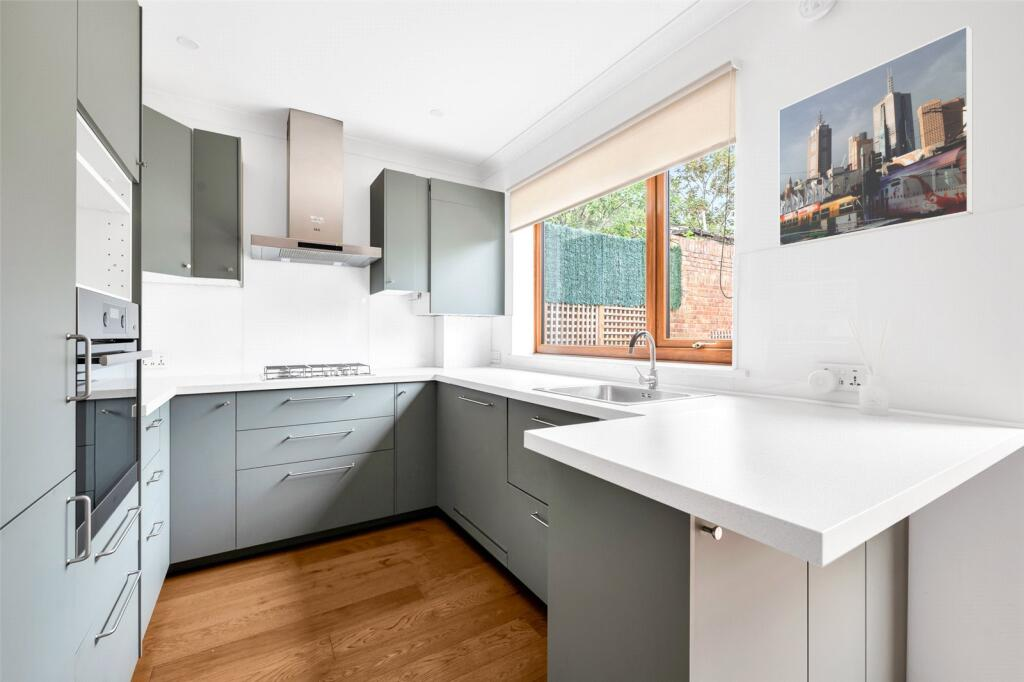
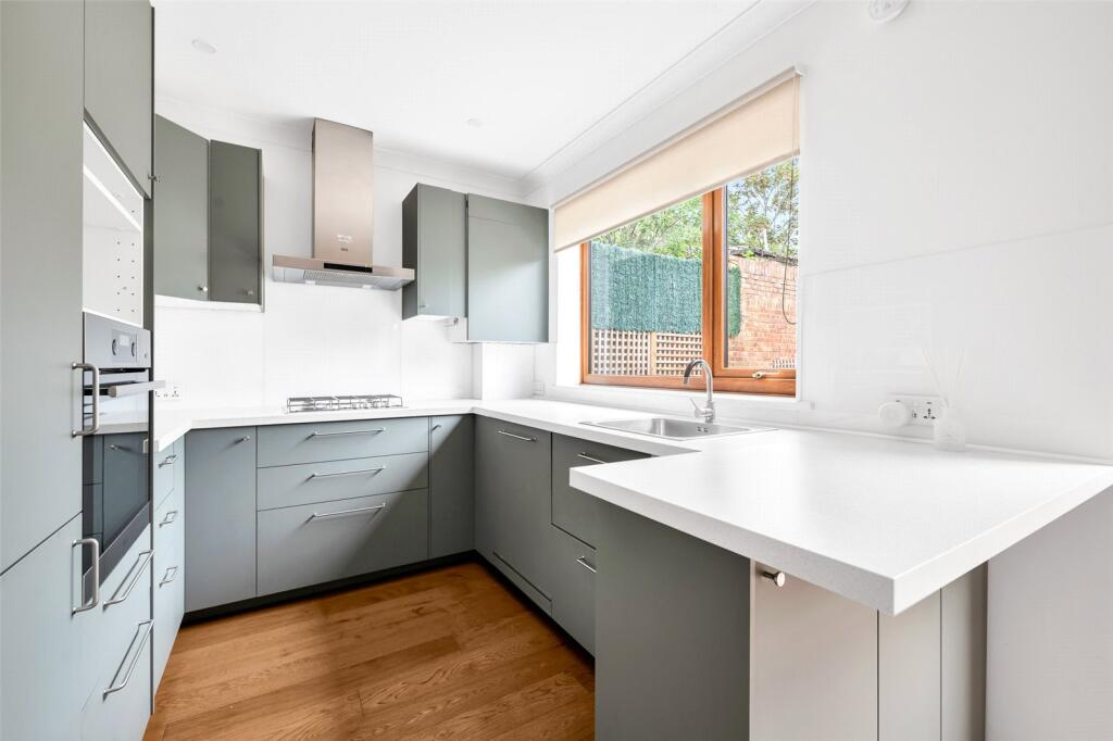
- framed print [778,24,974,249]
